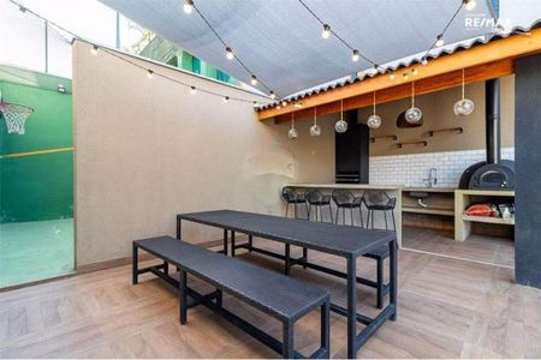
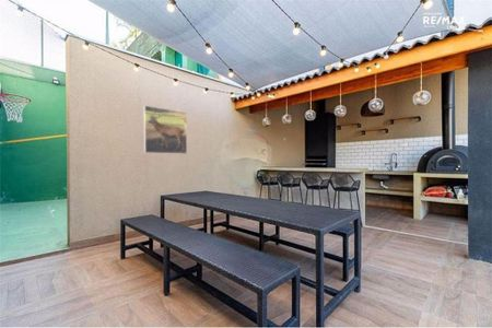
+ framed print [143,105,188,155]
